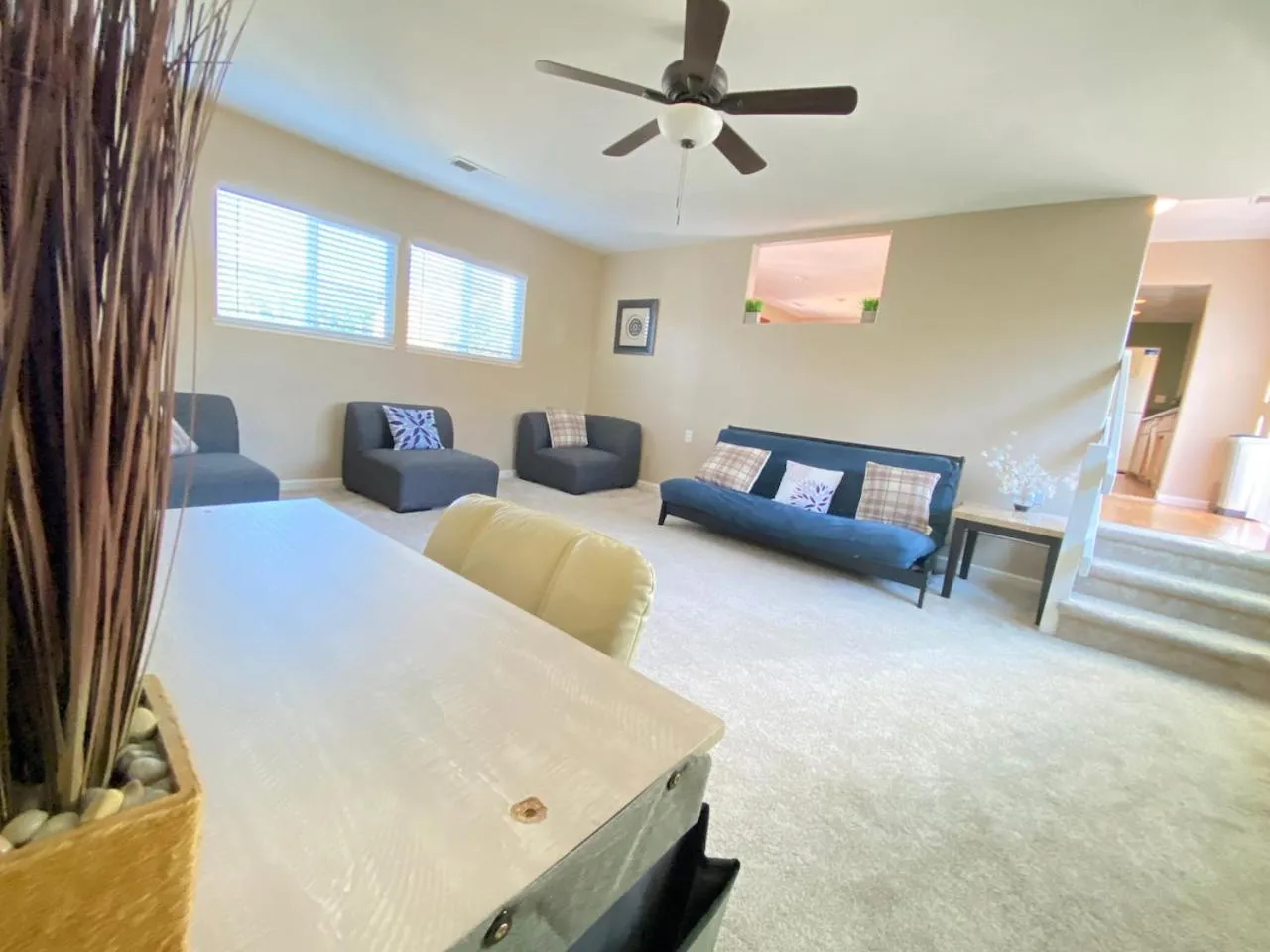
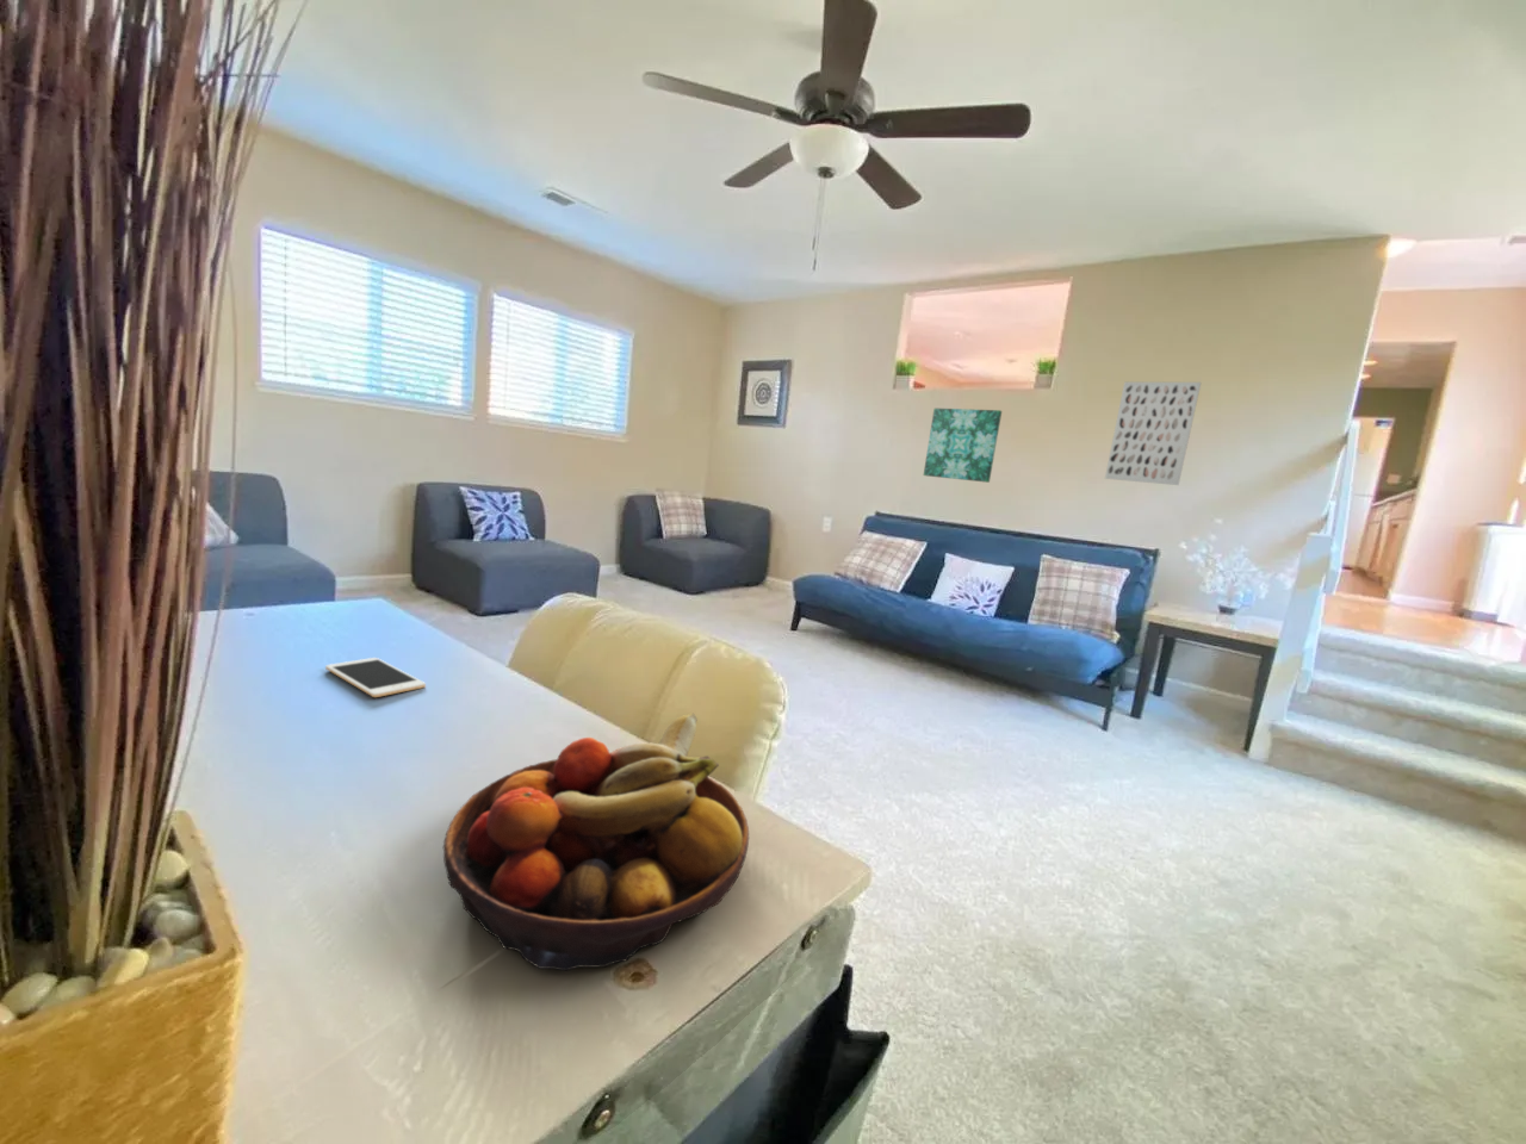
+ wall art [923,407,1002,484]
+ cell phone [324,656,427,698]
+ fruit bowl [442,711,750,971]
+ wall art [1104,381,1202,487]
